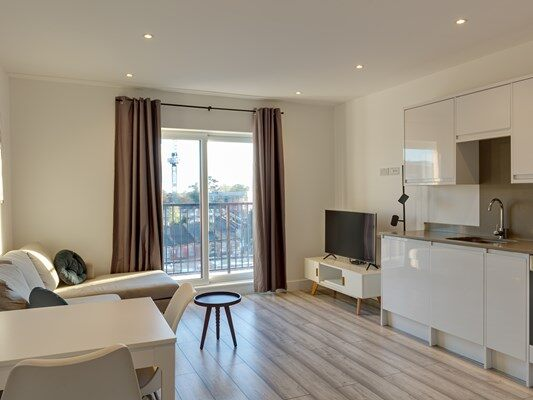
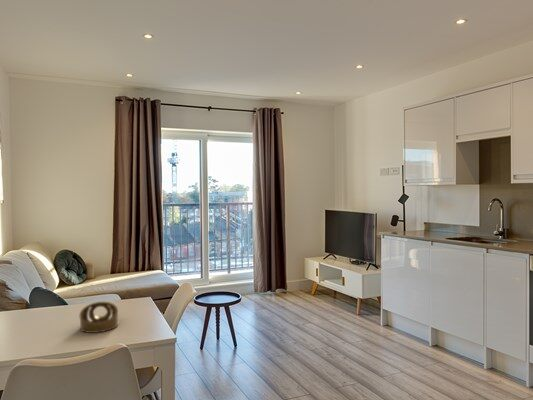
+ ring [79,301,119,334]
